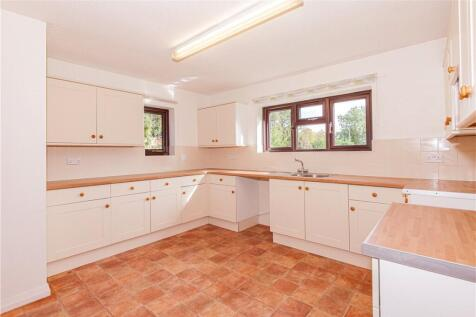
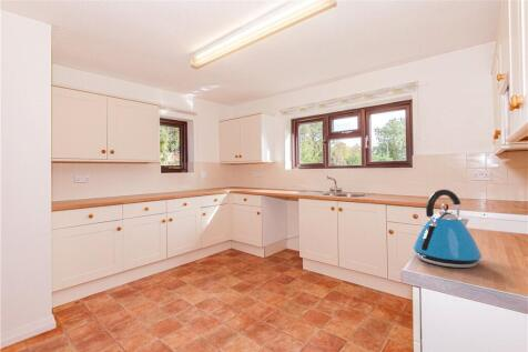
+ kettle [413,189,483,269]
